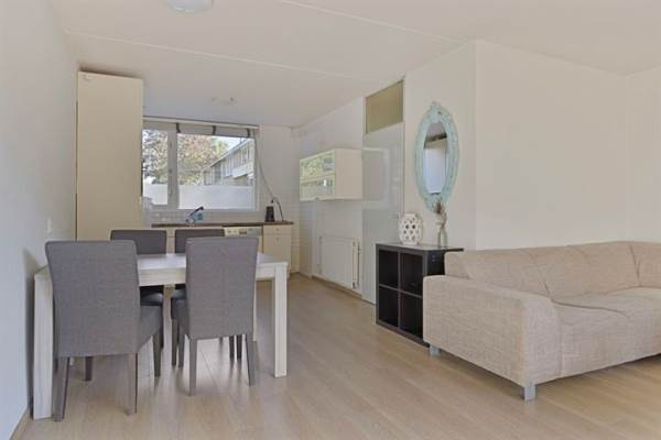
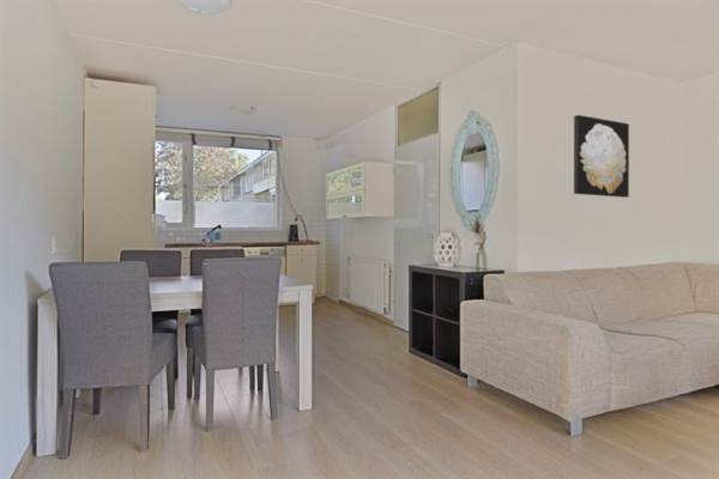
+ wall art [573,114,630,199]
